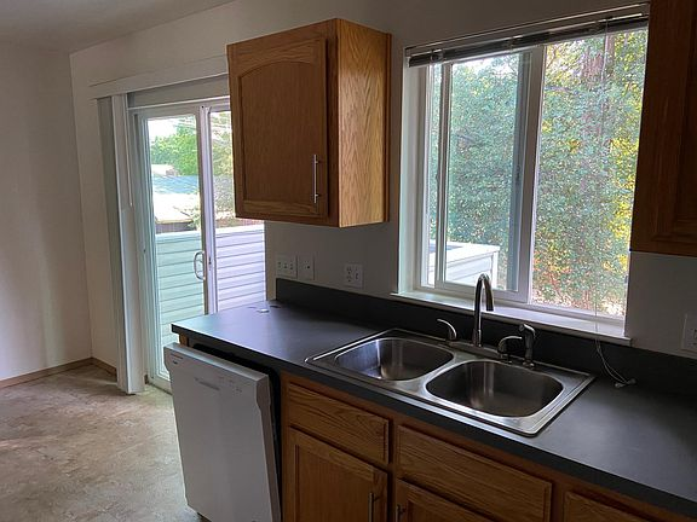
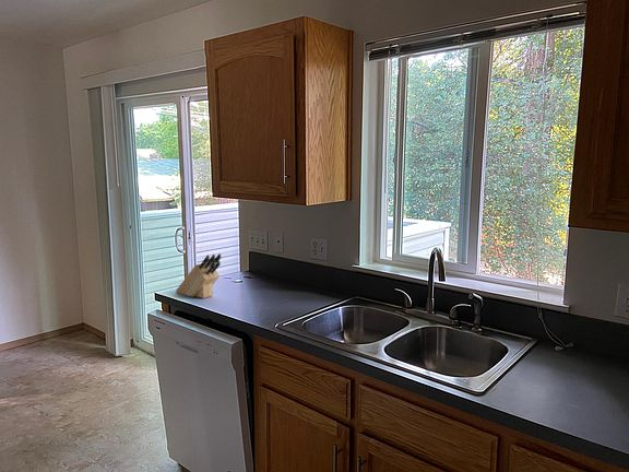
+ knife block [175,252,222,299]
